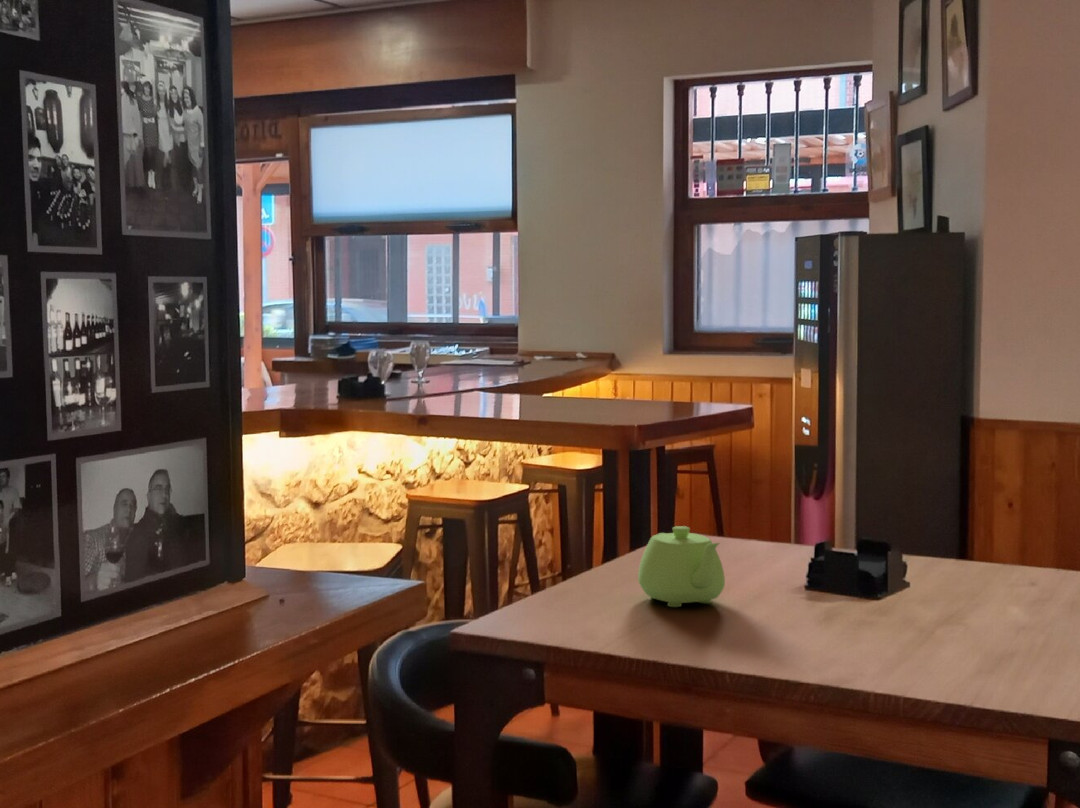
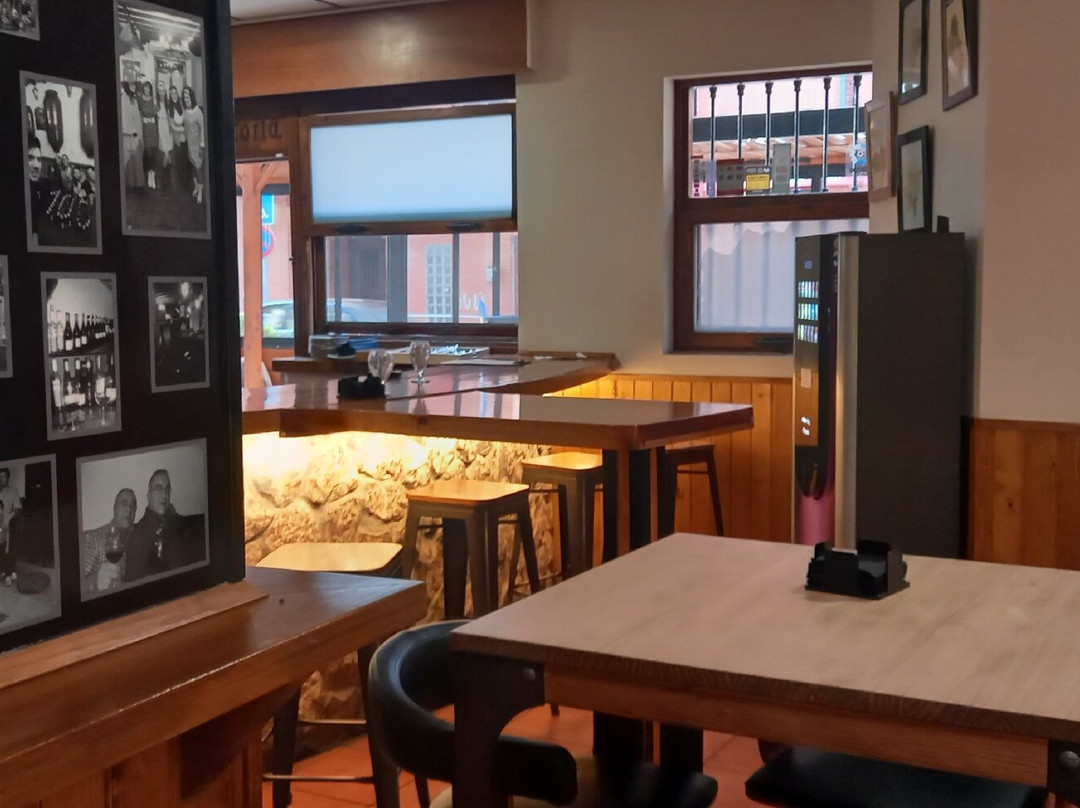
- teapot [637,525,726,608]
